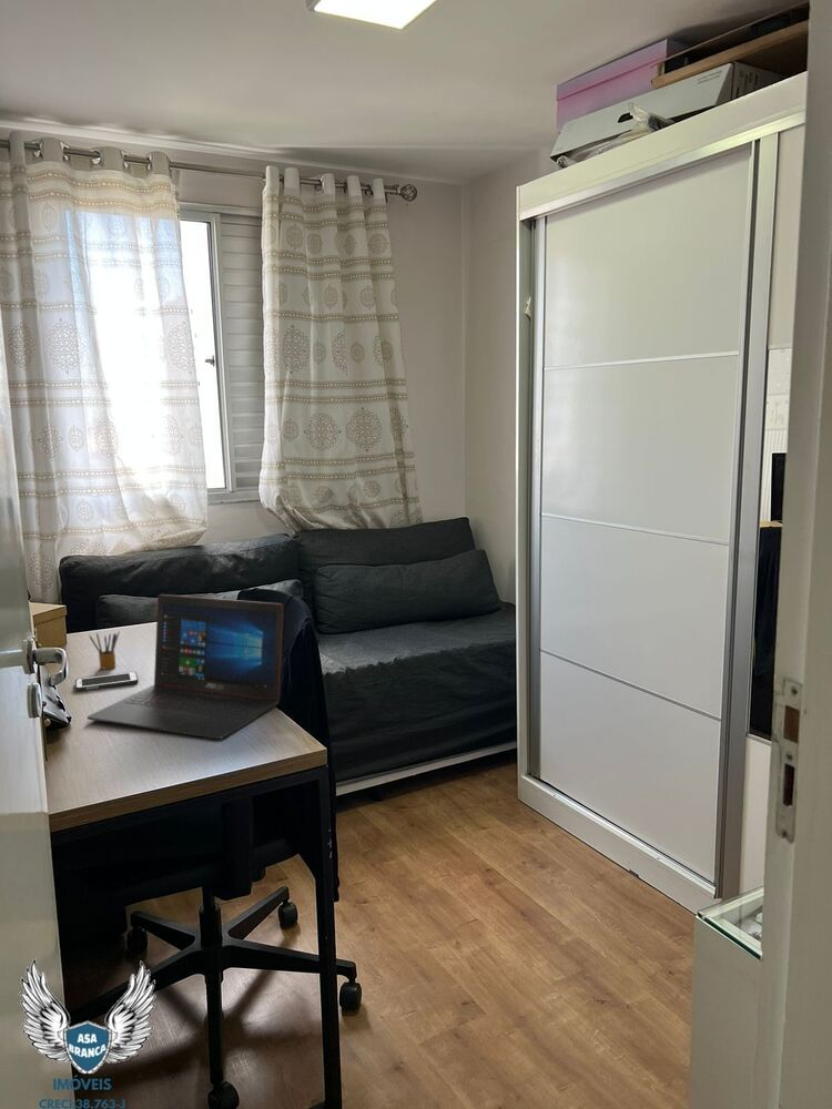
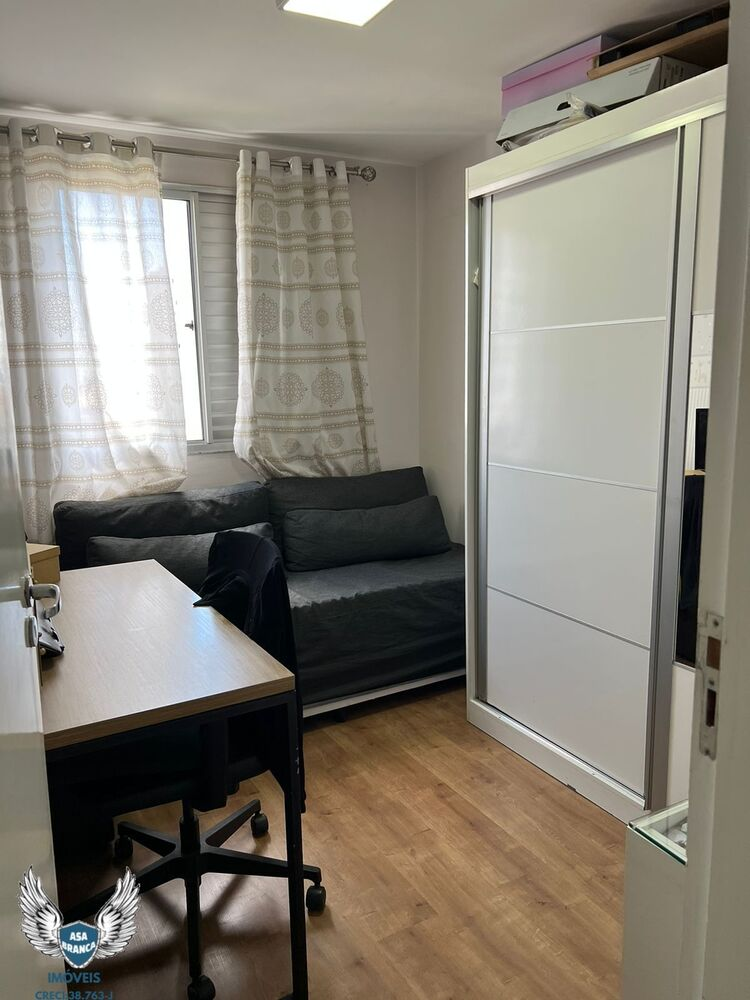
- pencil box [88,631,120,671]
- laptop [87,593,285,740]
- cell phone [74,671,140,692]
